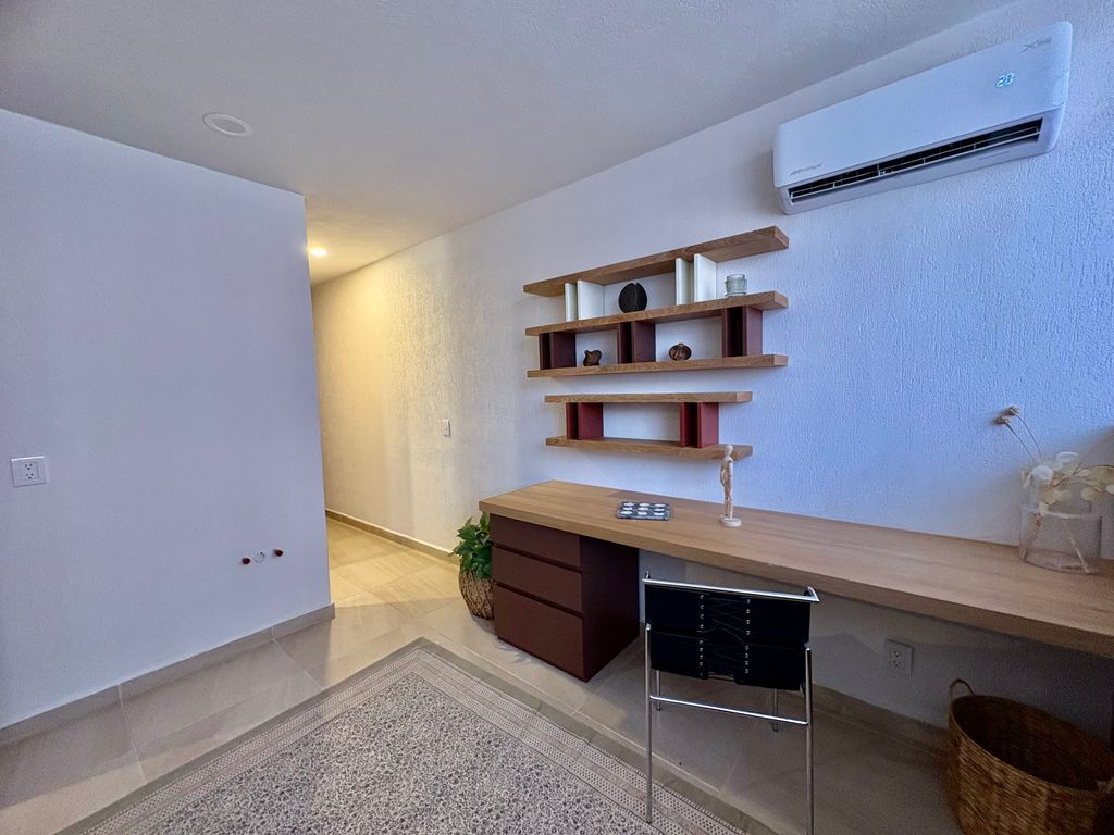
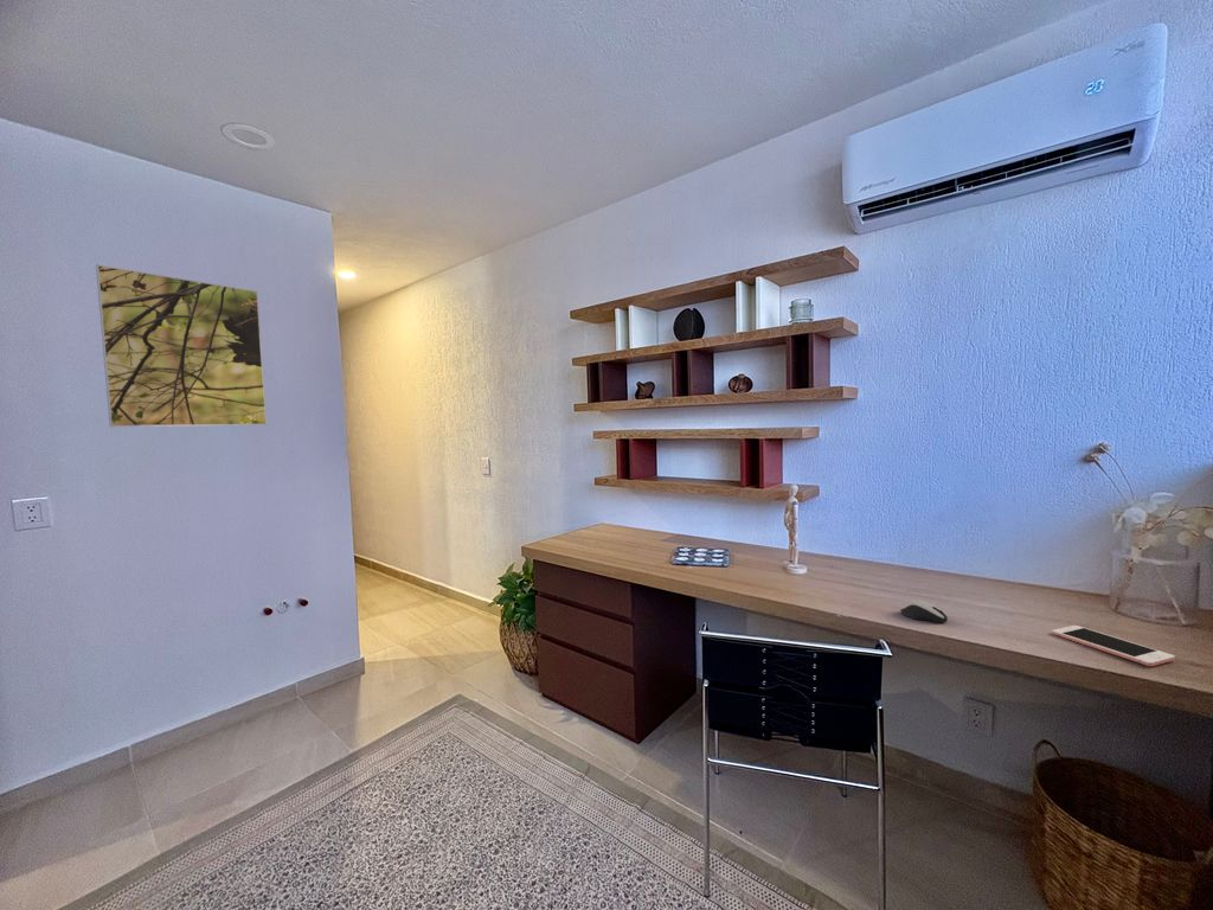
+ cell phone [1051,624,1176,667]
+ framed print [95,263,268,428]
+ computer mouse [899,598,949,624]
